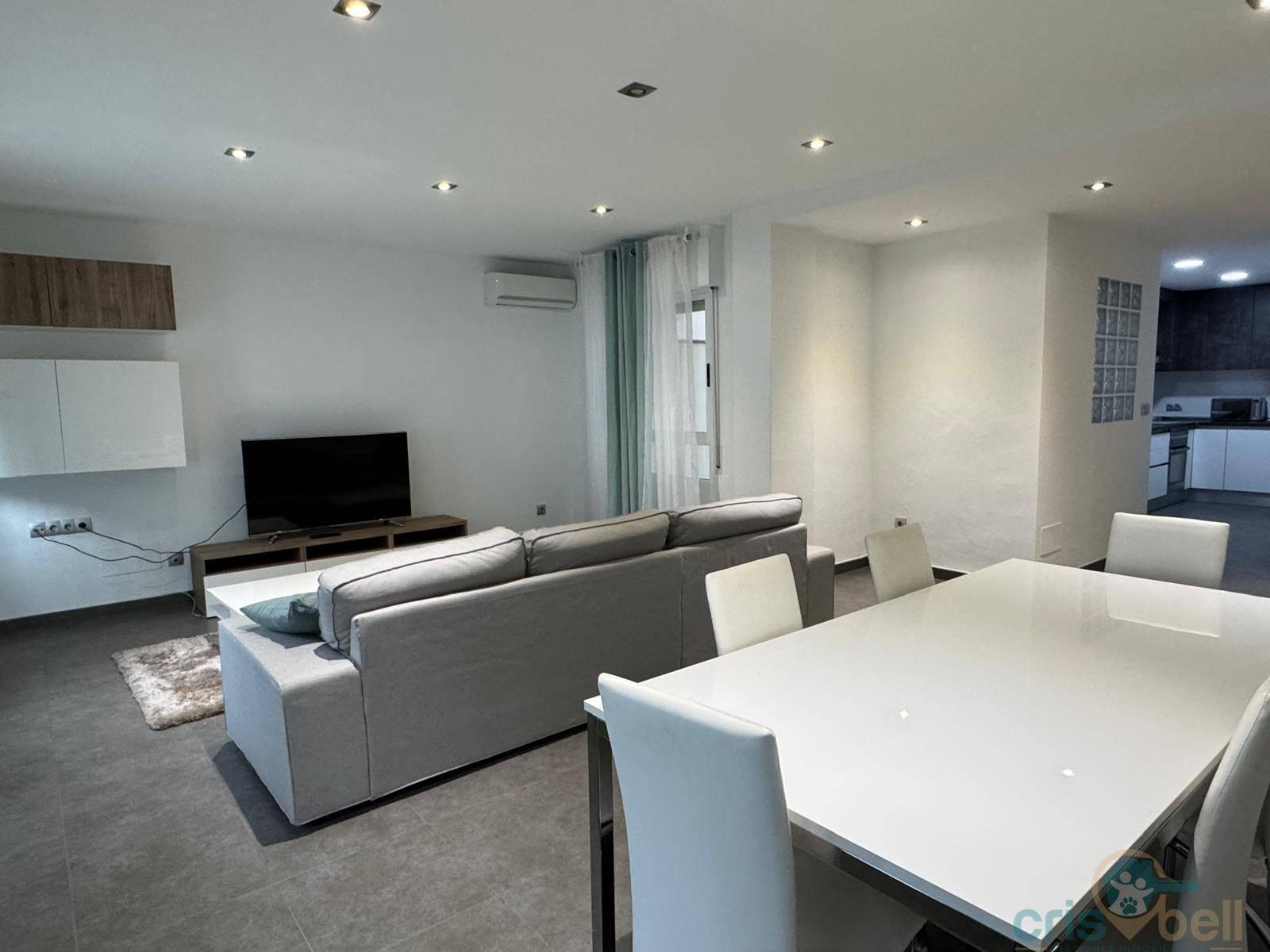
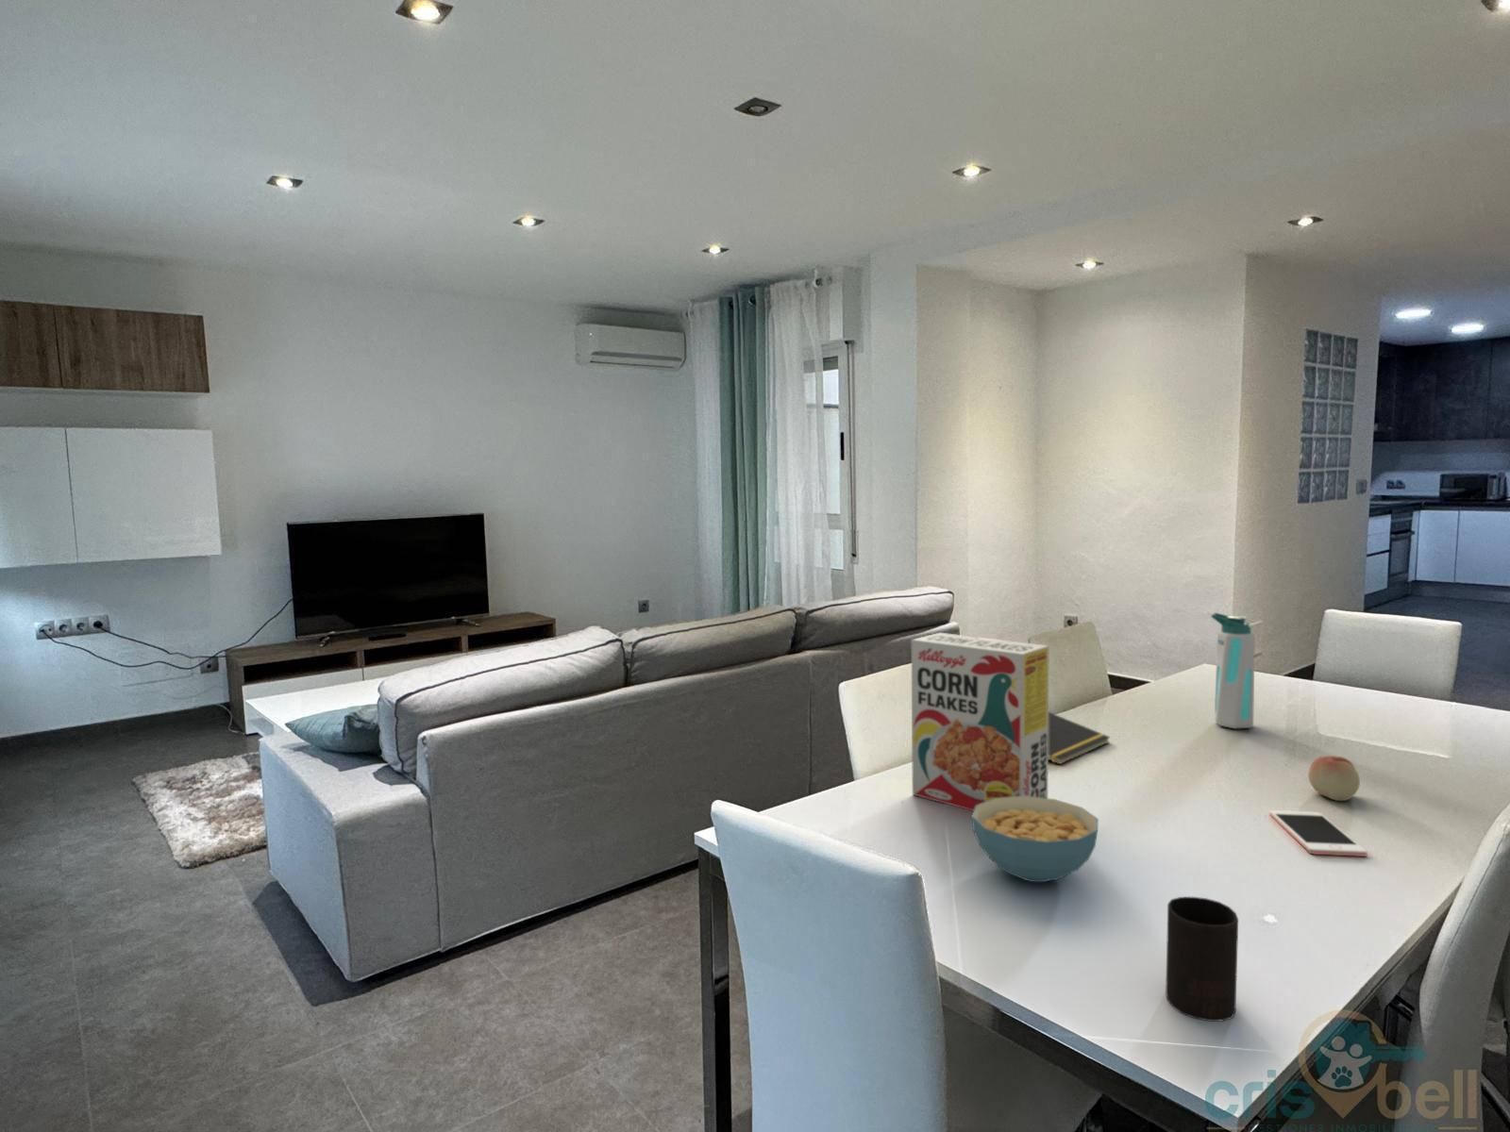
+ cereal box [911,633,1050,812]
+ cup [1164,897,1239,1023]
+ water bottle [1210,611,1256,729]
+ fruit [1307,755,1361,801]
+ notepad [1049,711,1112,765]
+ cell phone [1269,810,1367,857]
+ cereal bowl [970,797,1100,883]
